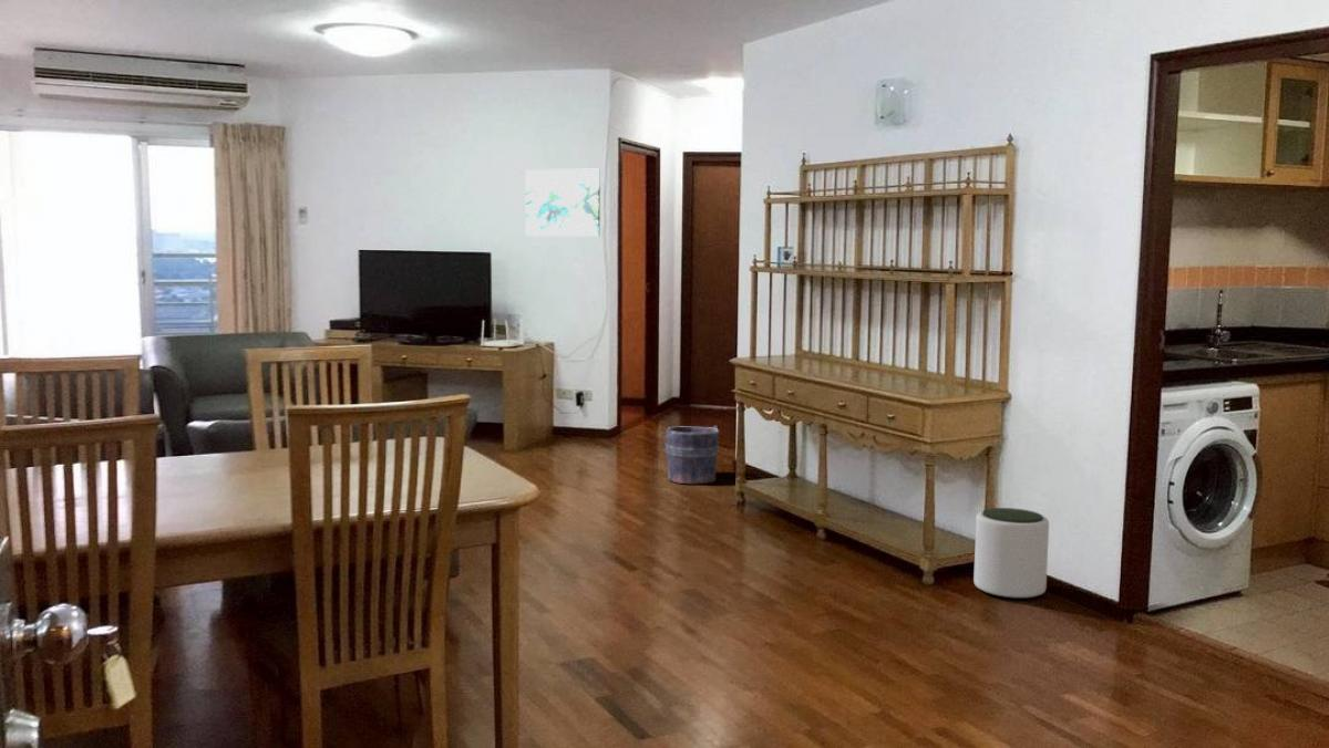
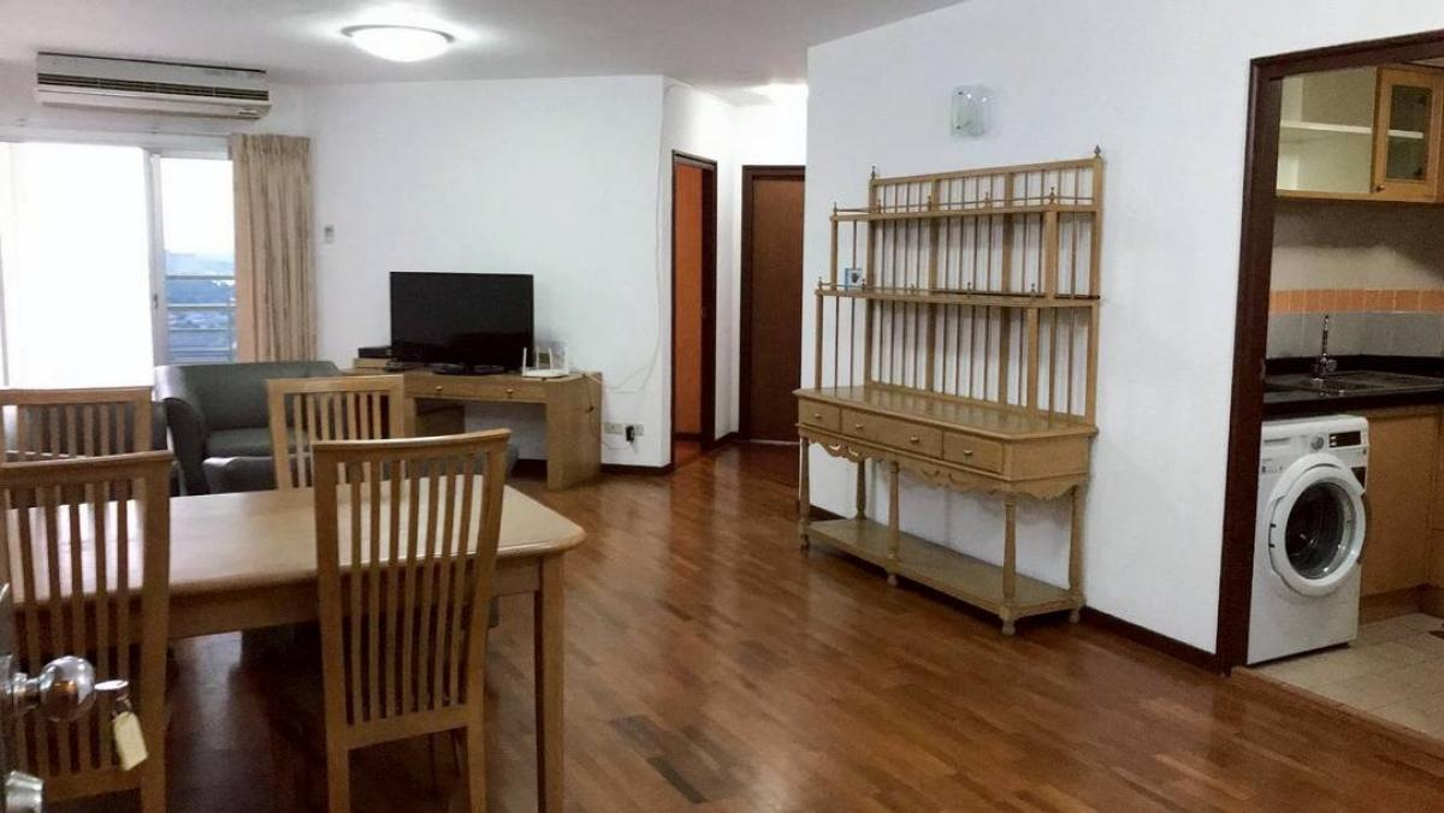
- wall art [524,168,601,237]
- plant pot [972,507,1050,600]
- bucket [660,425,720,485]
